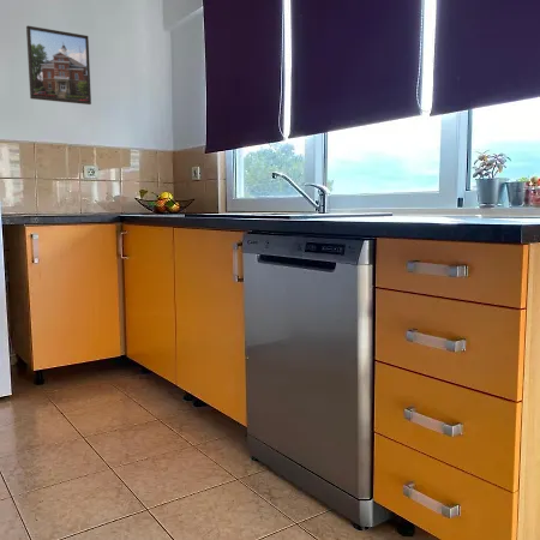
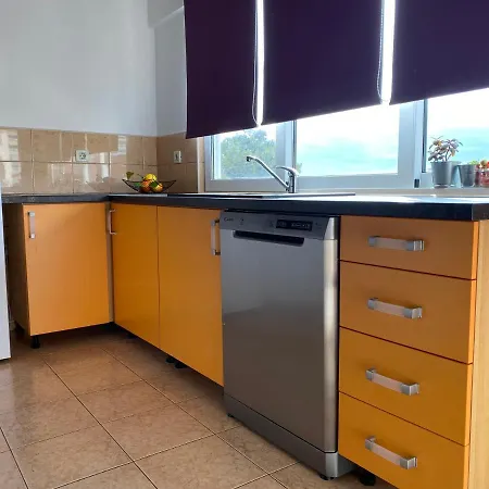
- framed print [25,25,92,106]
